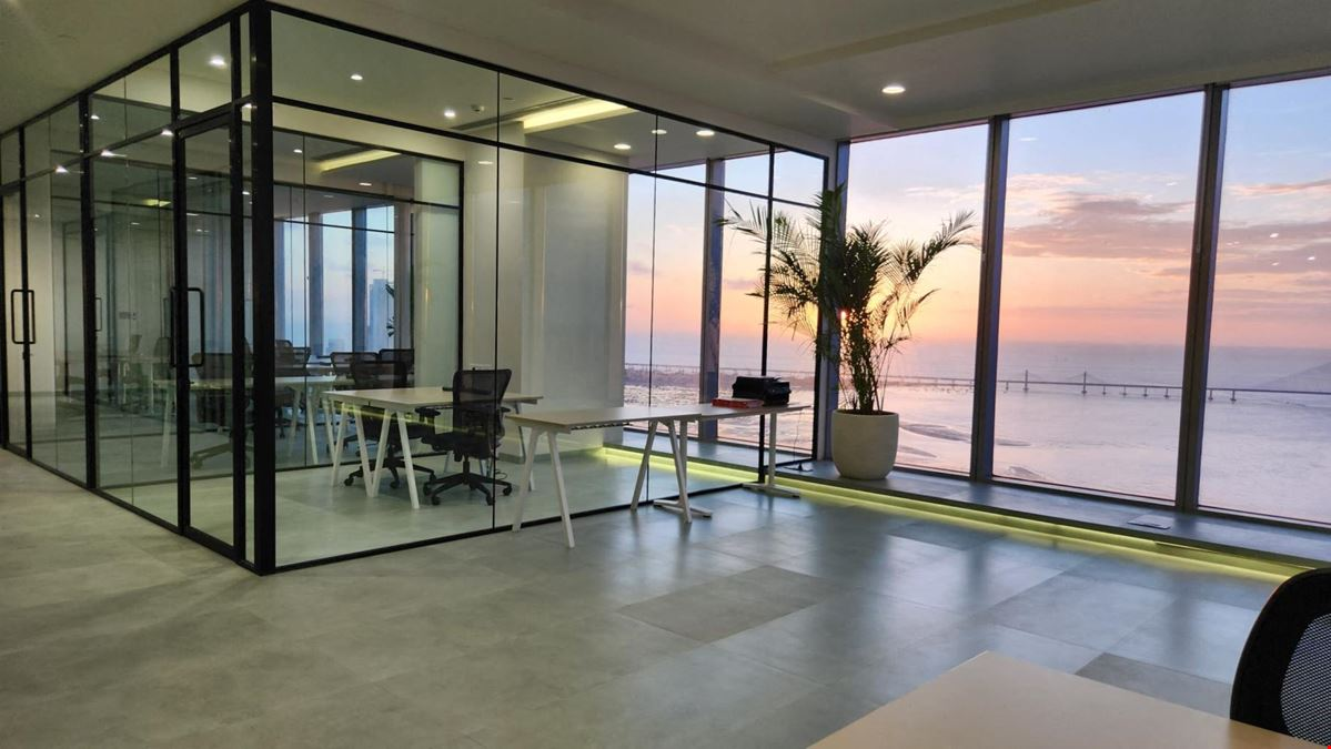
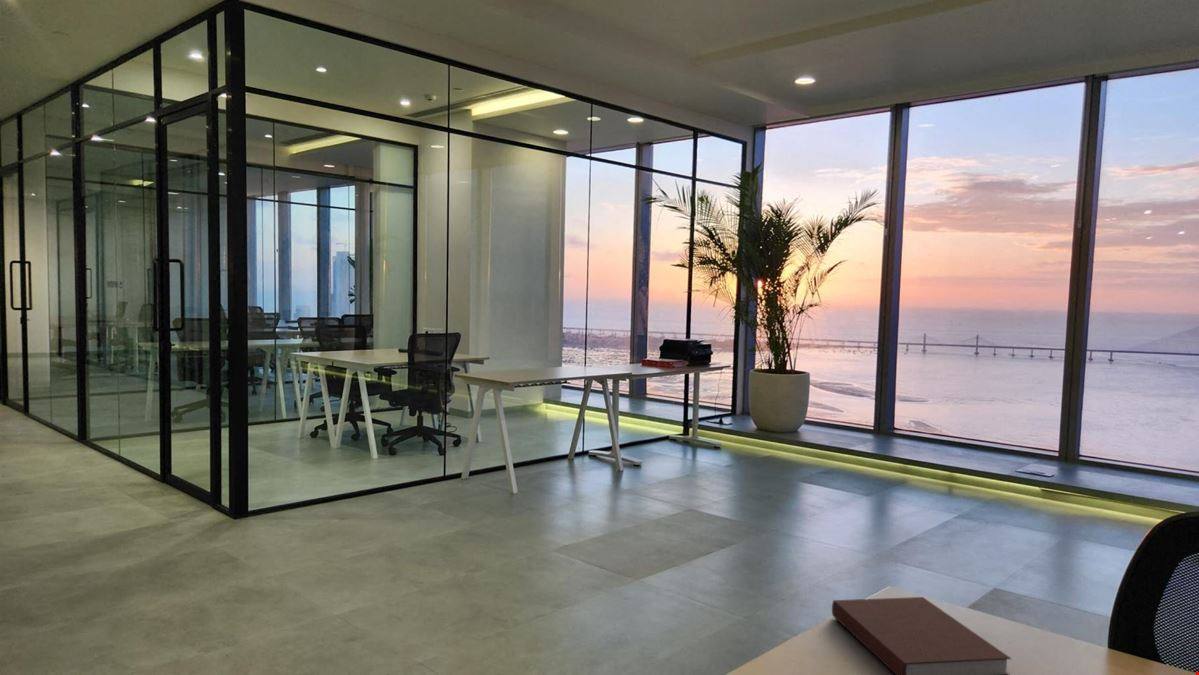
+ notebook [831,596,1012,675]
